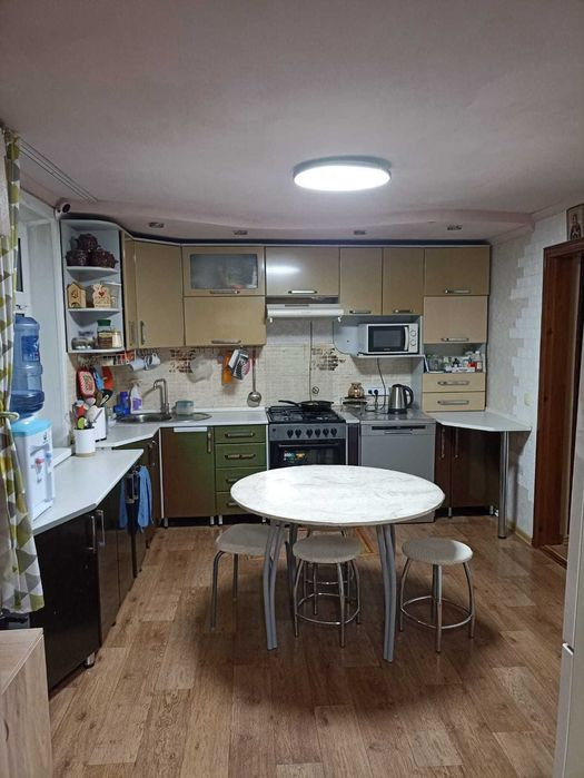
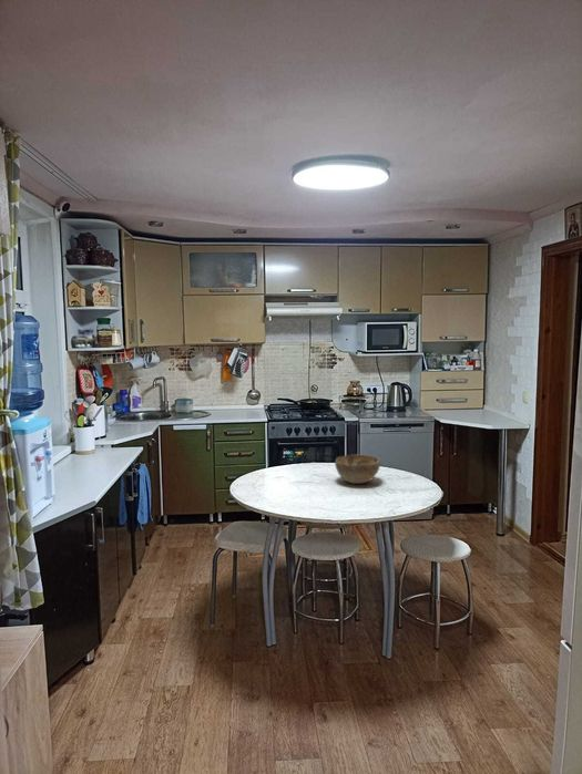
+ decorative bowl [334,454,381,485]
